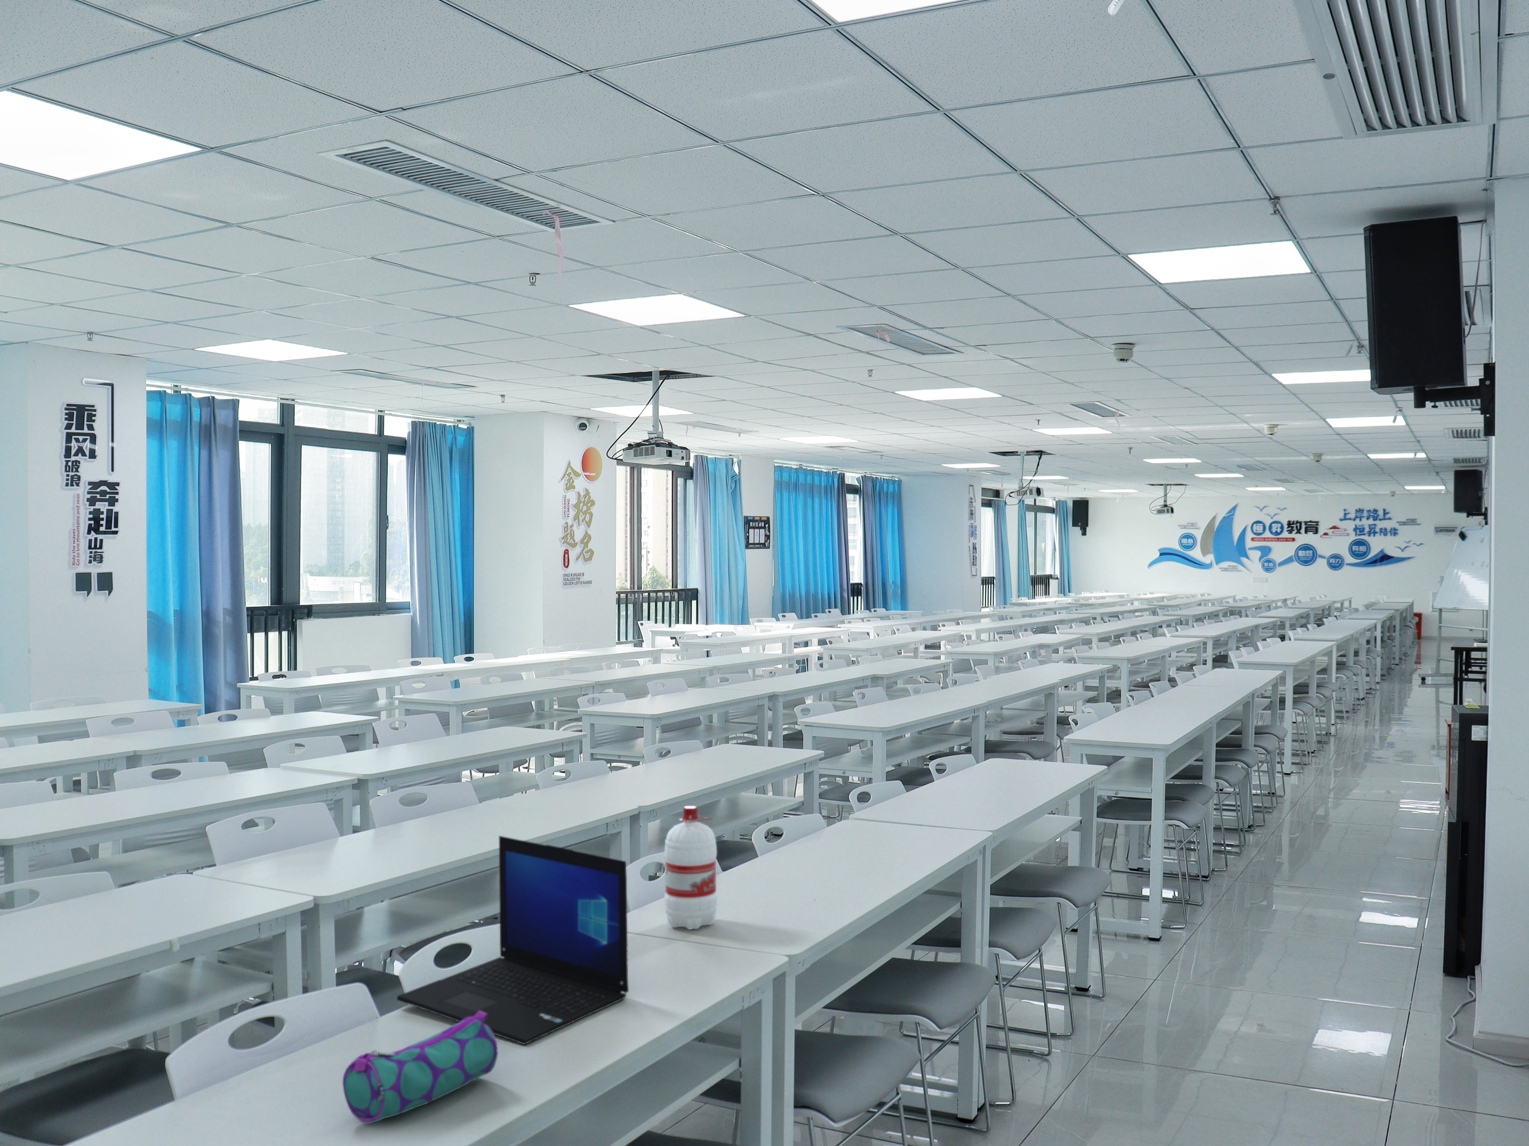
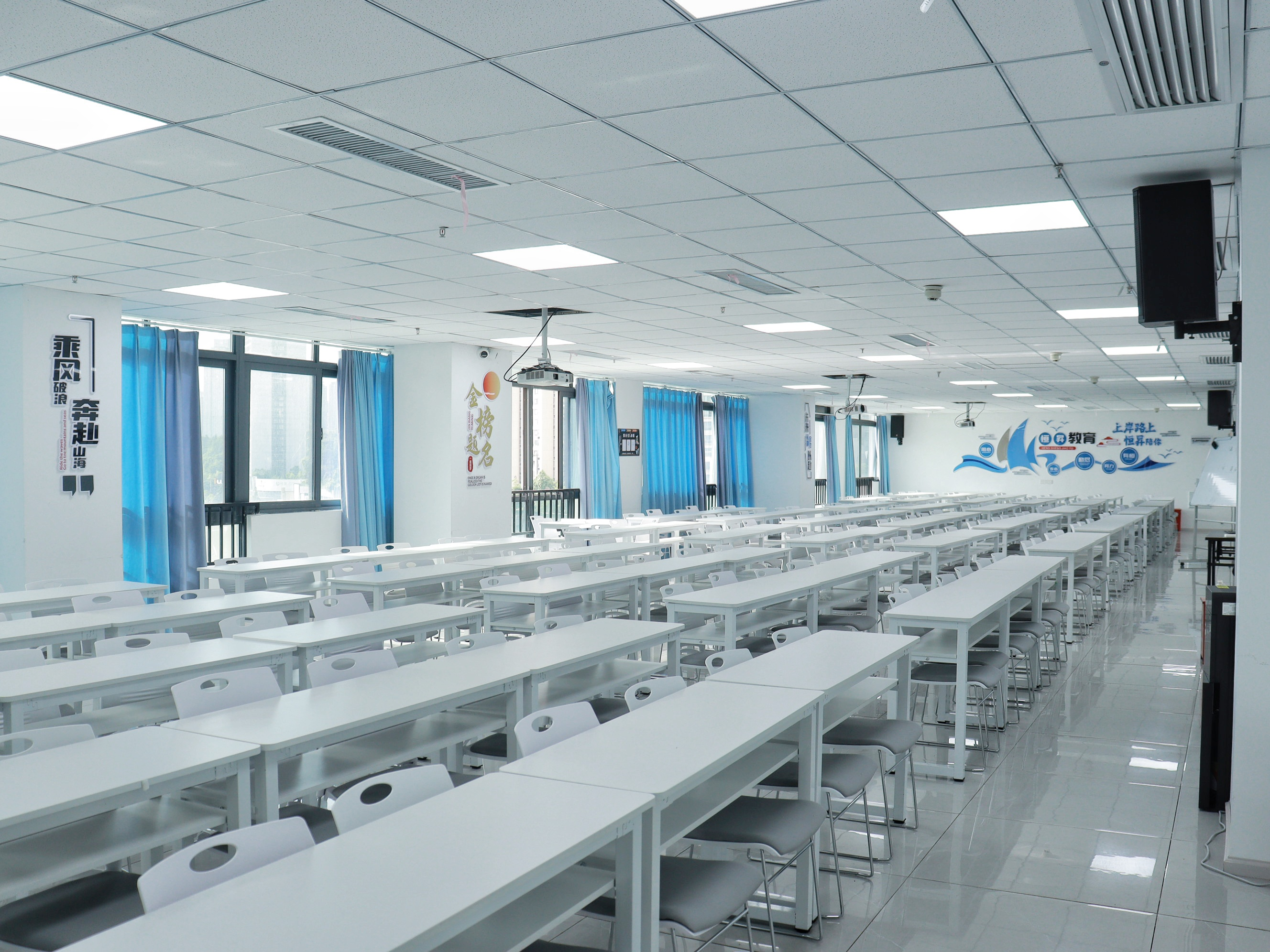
- pencil case [342,1011,498,1124]
- laptop [396,835,630,1045]
- water bottle [663,805,718,931]
